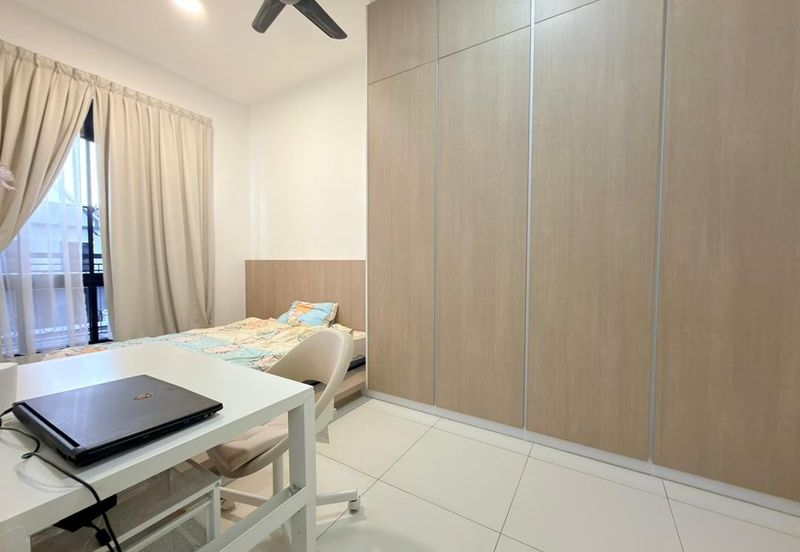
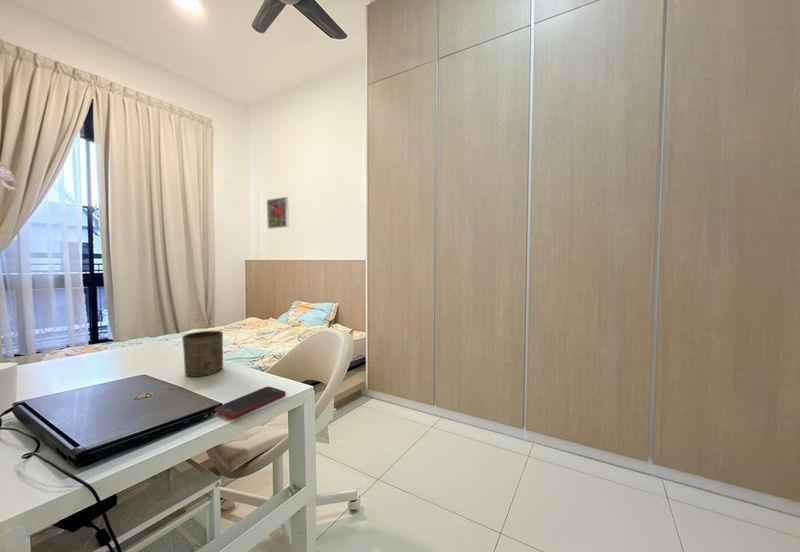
+ cell phone [214,386,287,420]
+ cup [181,330,224,377]
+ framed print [266,196,290,230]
